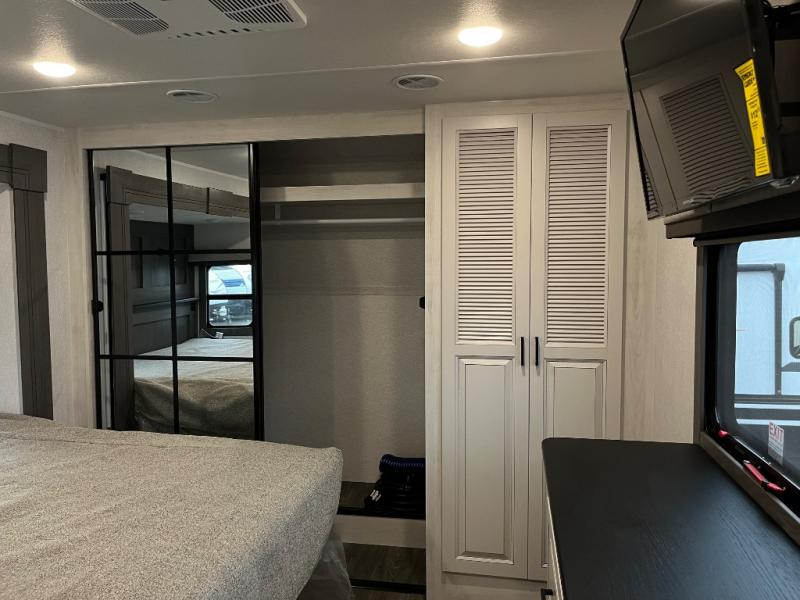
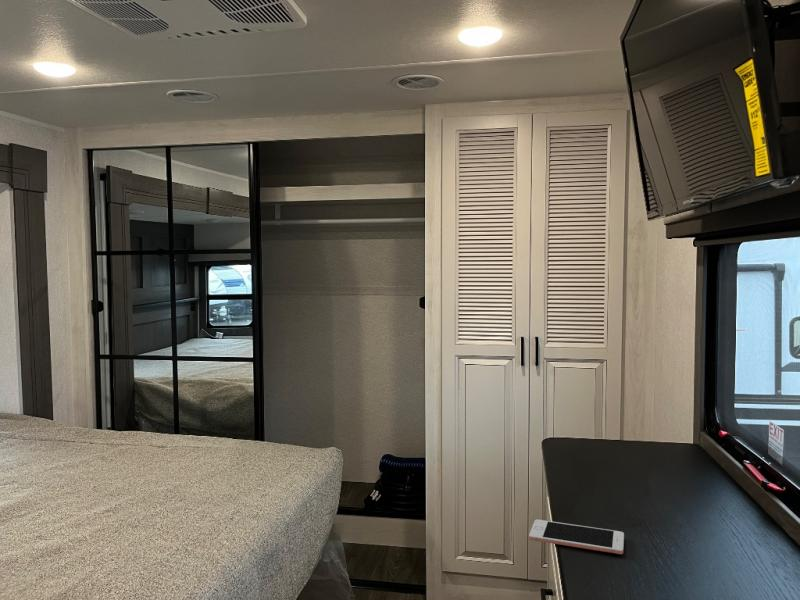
+ cell phone [528,519,625,555]
